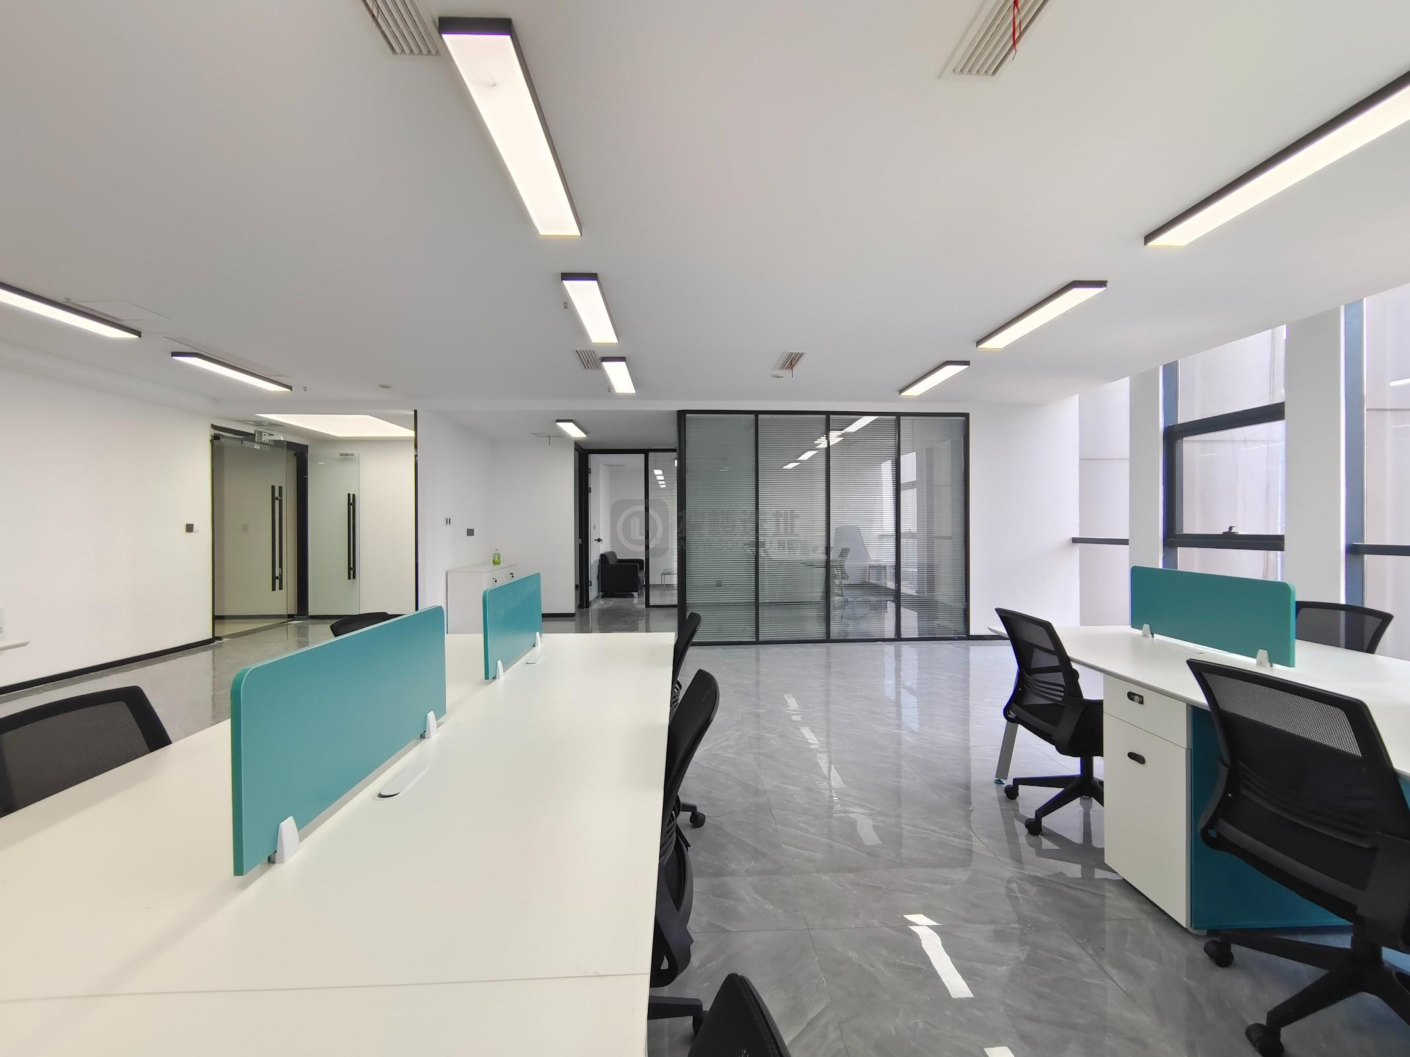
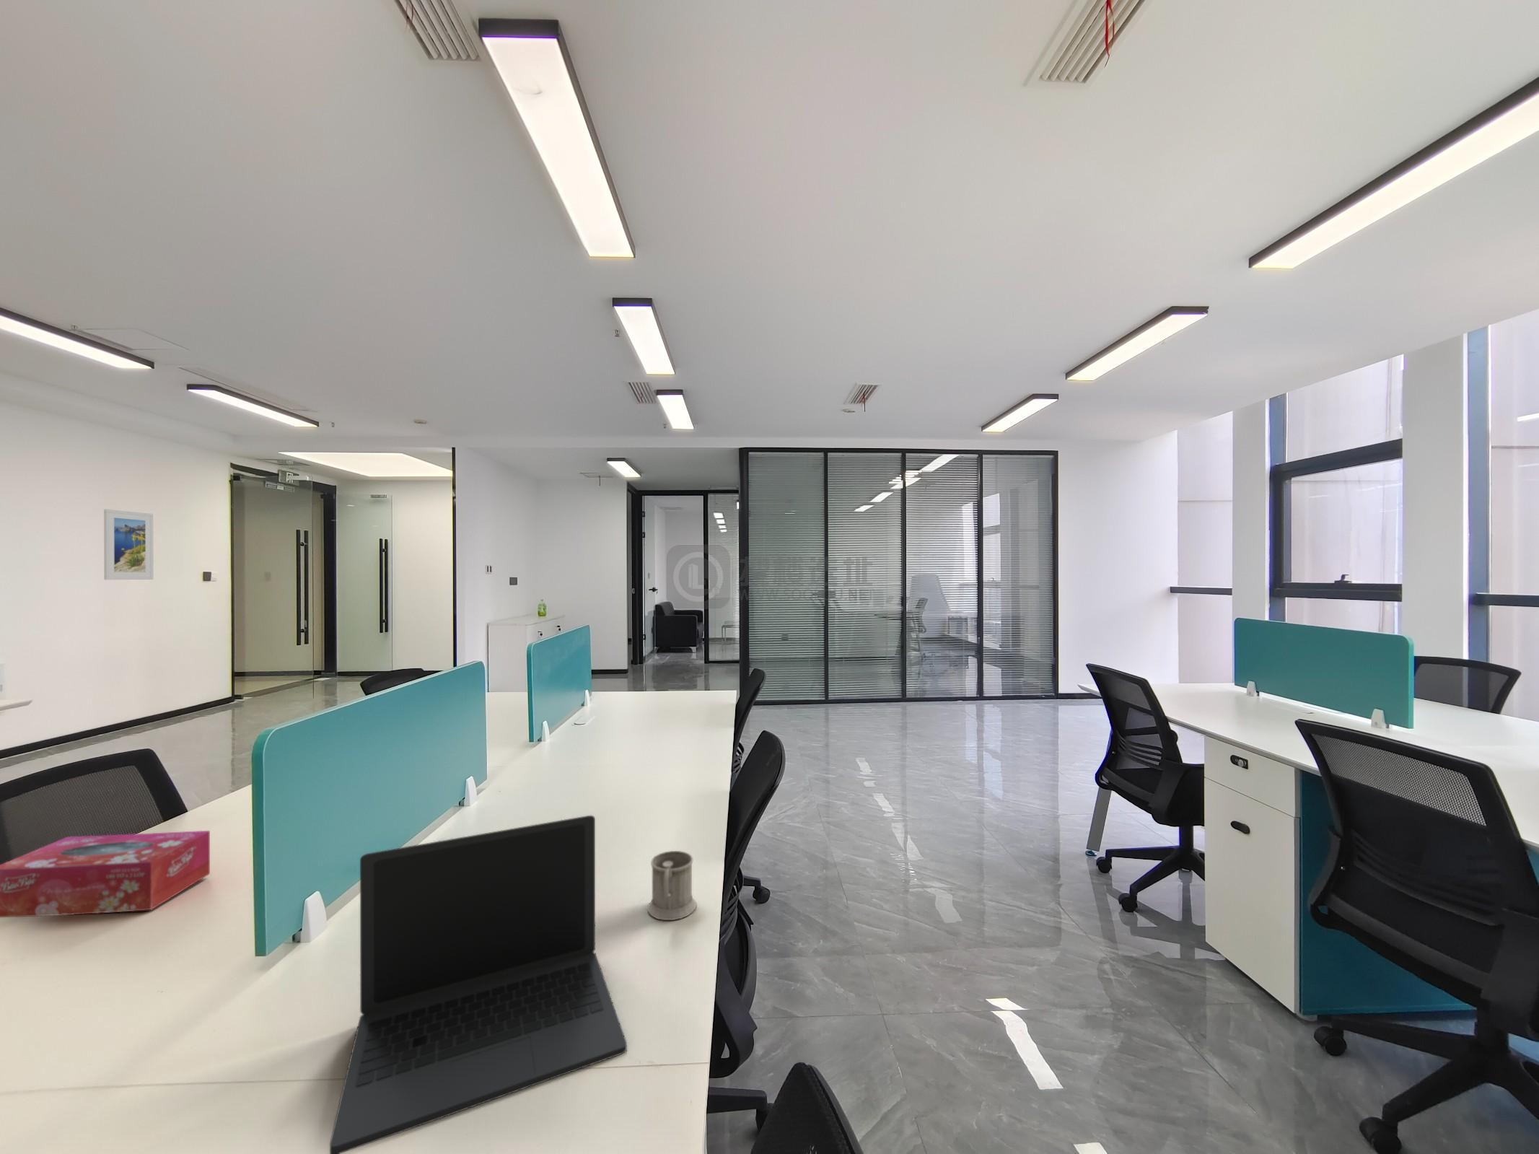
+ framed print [103,509,154,581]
+ laptop [330,815,628,1154]
+ mug [646,850,697,921]
+ tissue box [0,830,211,918]
